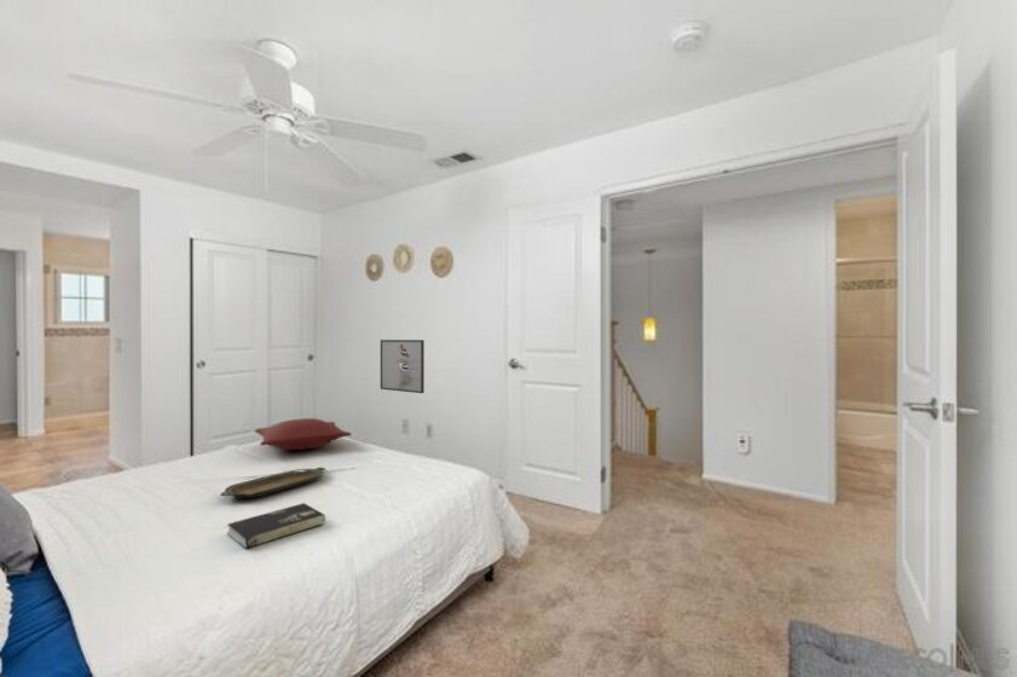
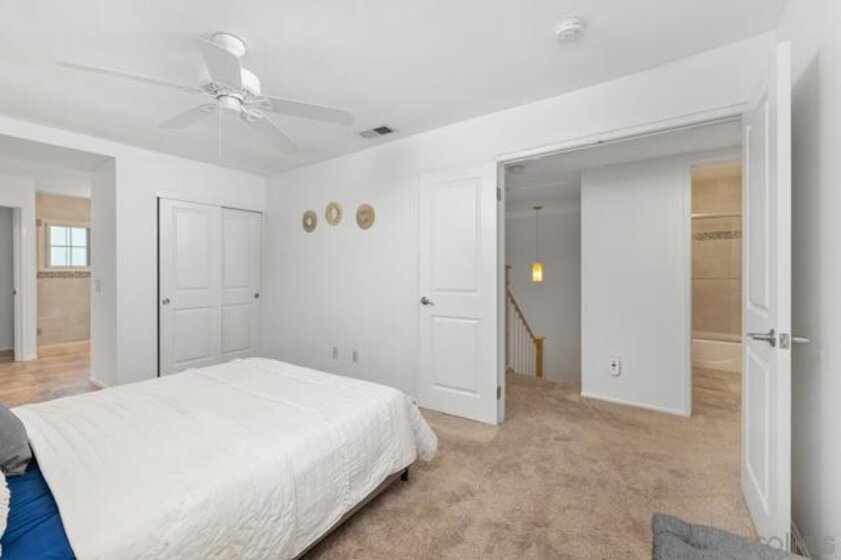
- book [226,502,327,550]
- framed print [380,338,426,394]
- serving tray [219,467,327,499]
- pillow [254,417,352,451]
